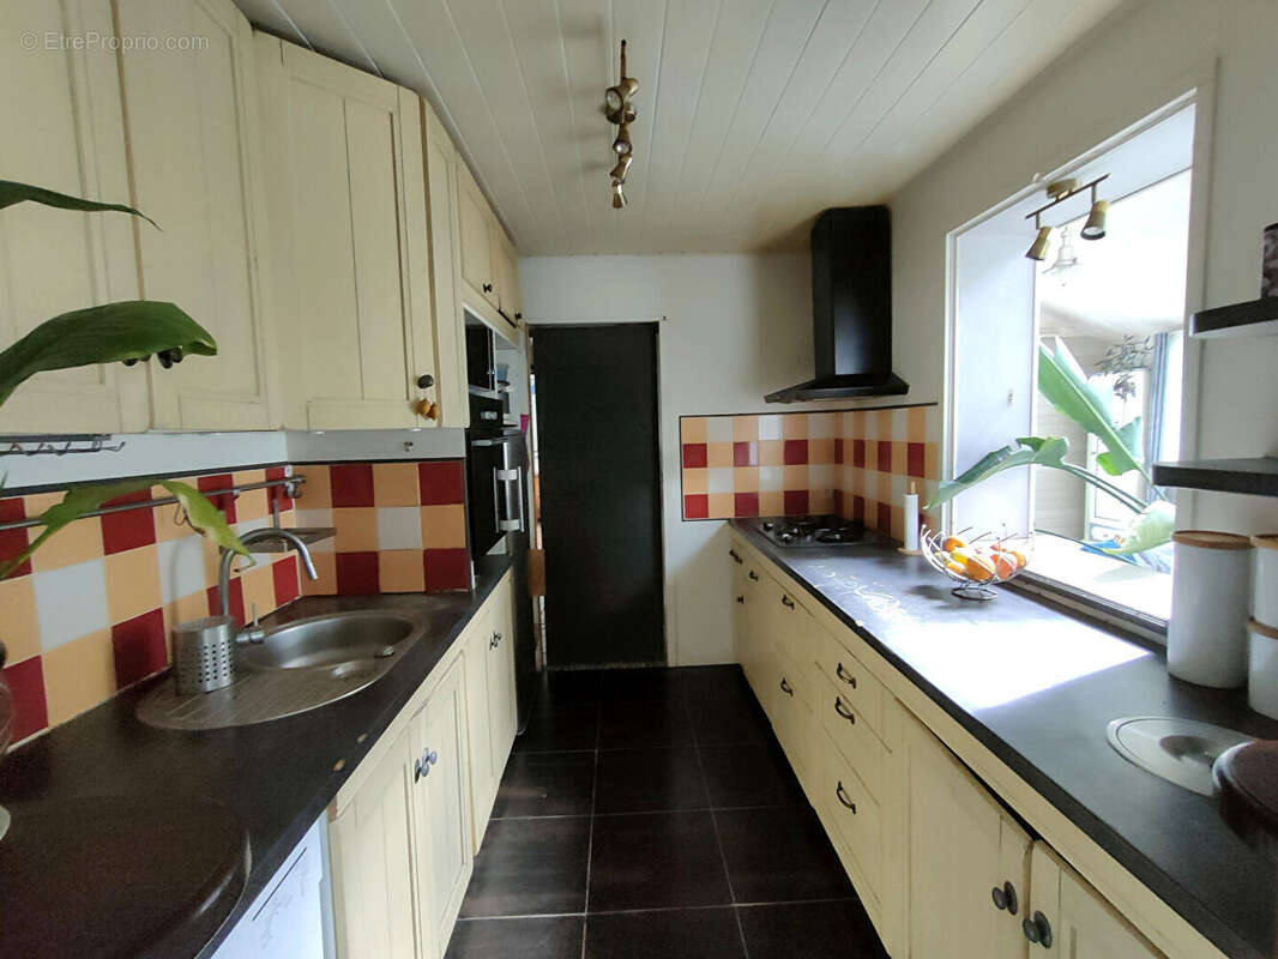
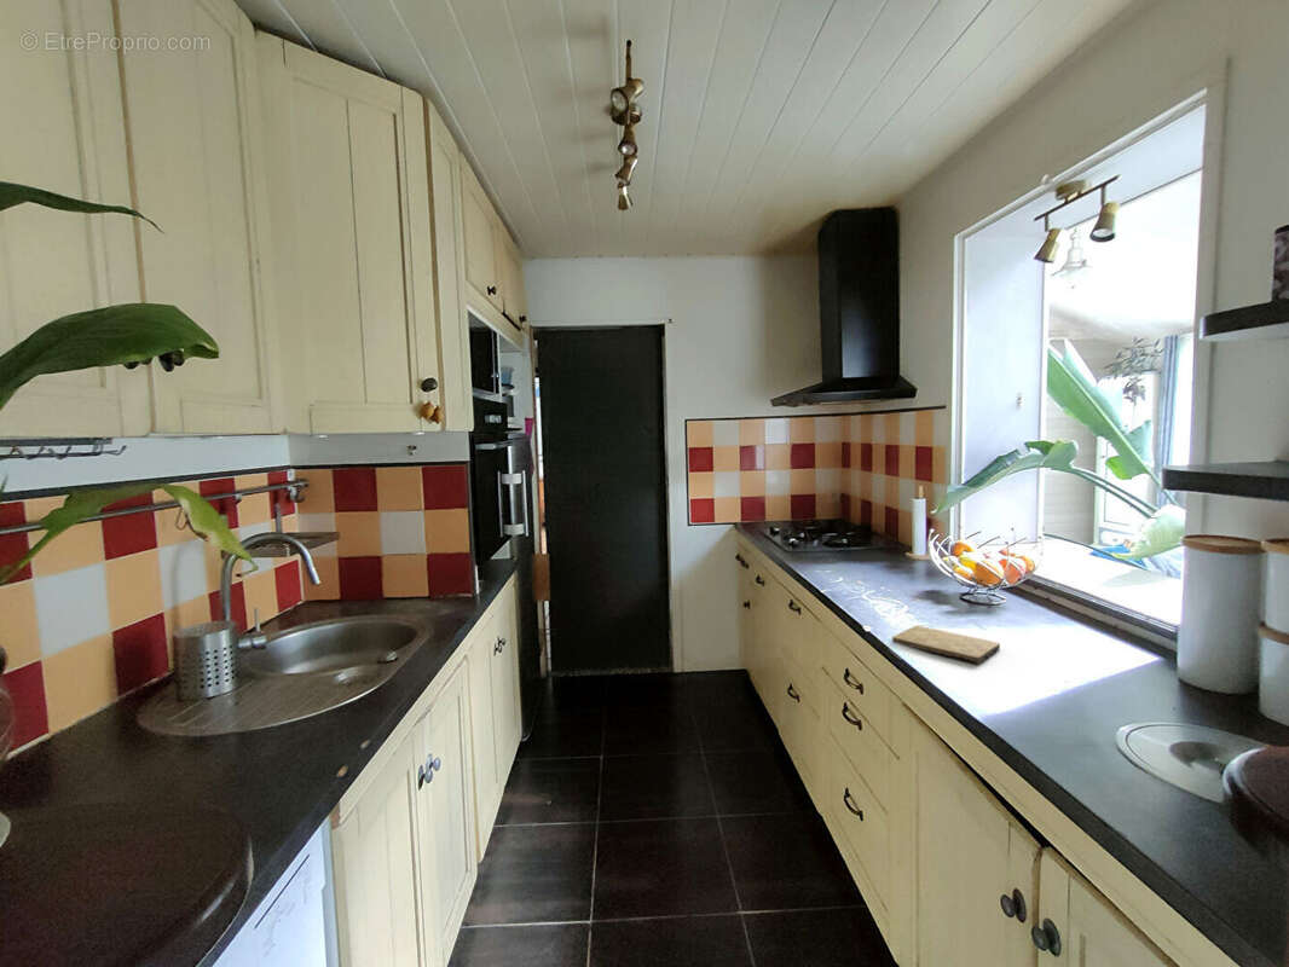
+ cutting board [891,624,1001,665]
